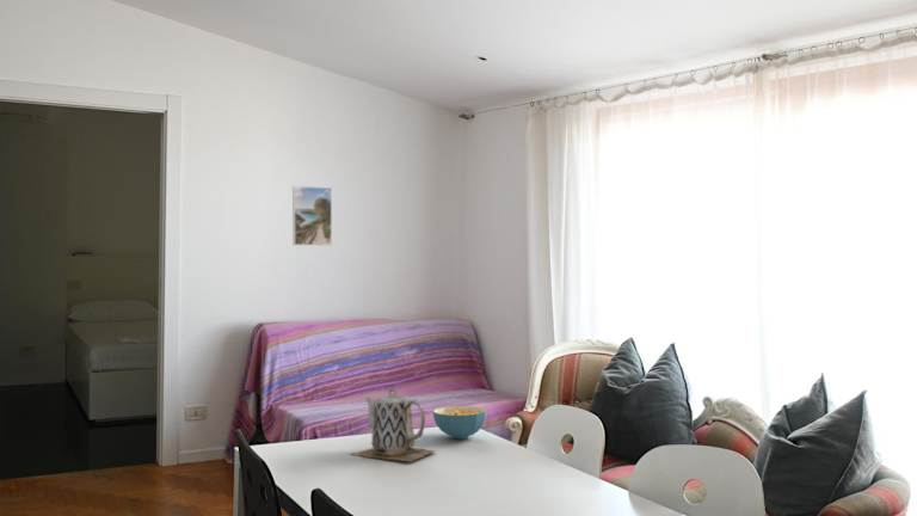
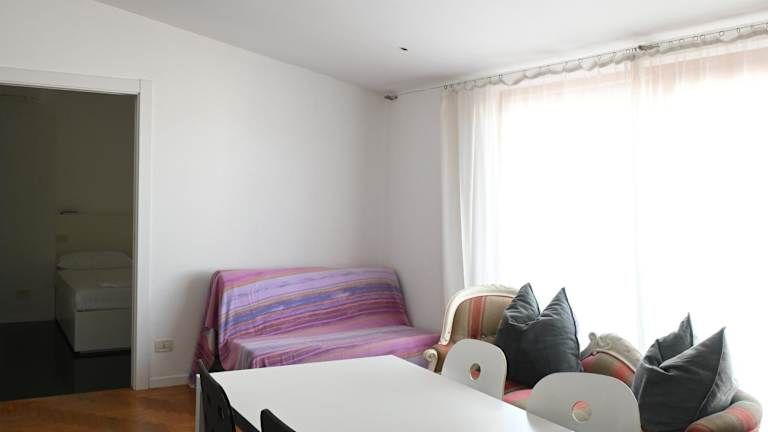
- teapot [346,387,437,462]
- cereal bowl [432,405,488,440]
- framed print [291,185,333,247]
